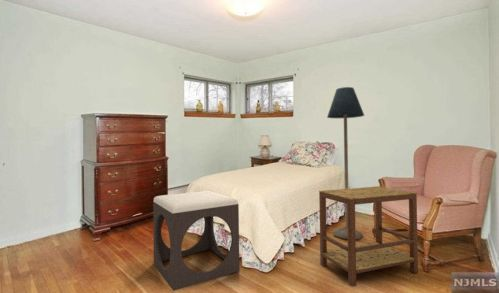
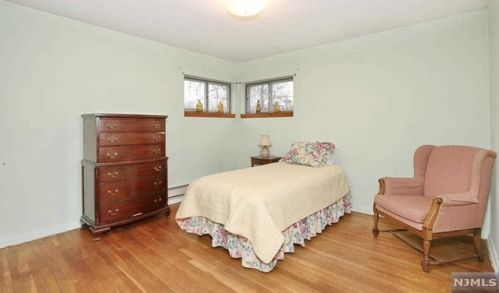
- side table [318,185,419,288]
- footstool [152,190,240,292]
- floor lamp [326,86,365,240]
